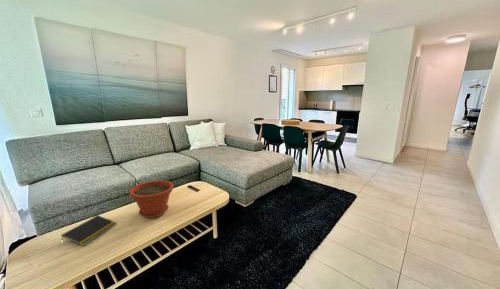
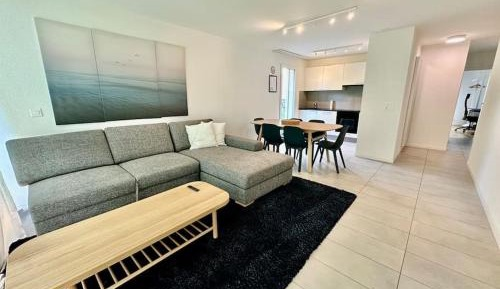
- plant pot [128,179,175,219]
- notepad [61,214,117,247]
